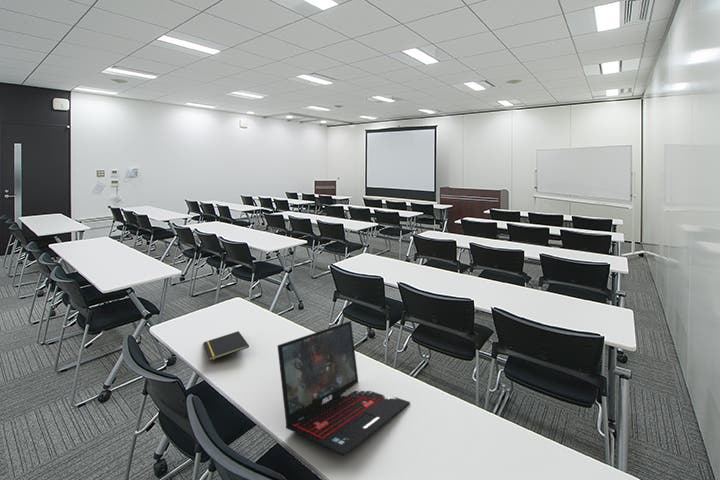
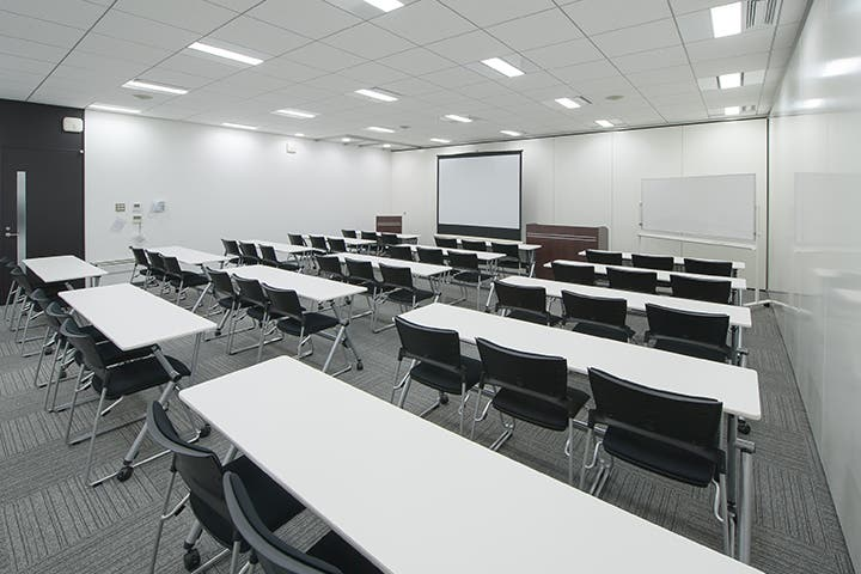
- laptop [276,320,411,457]
- notepad [203,330,250,362]
